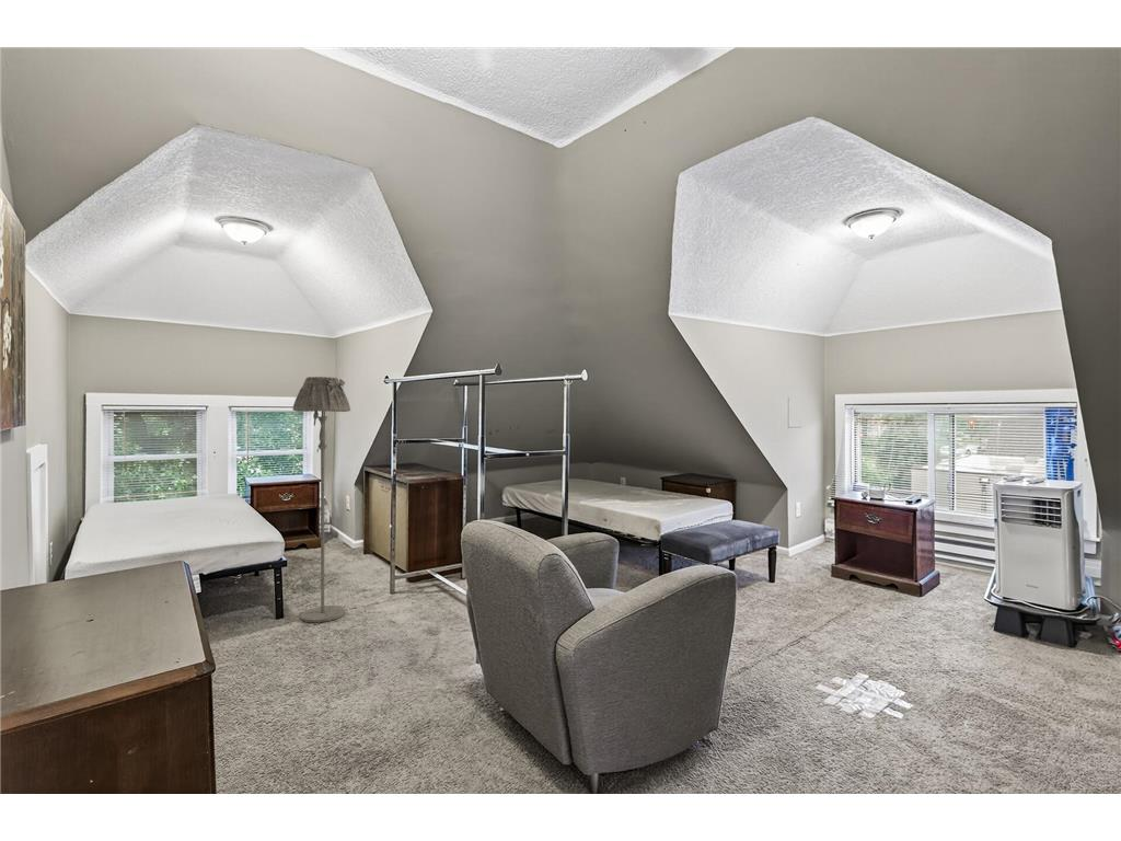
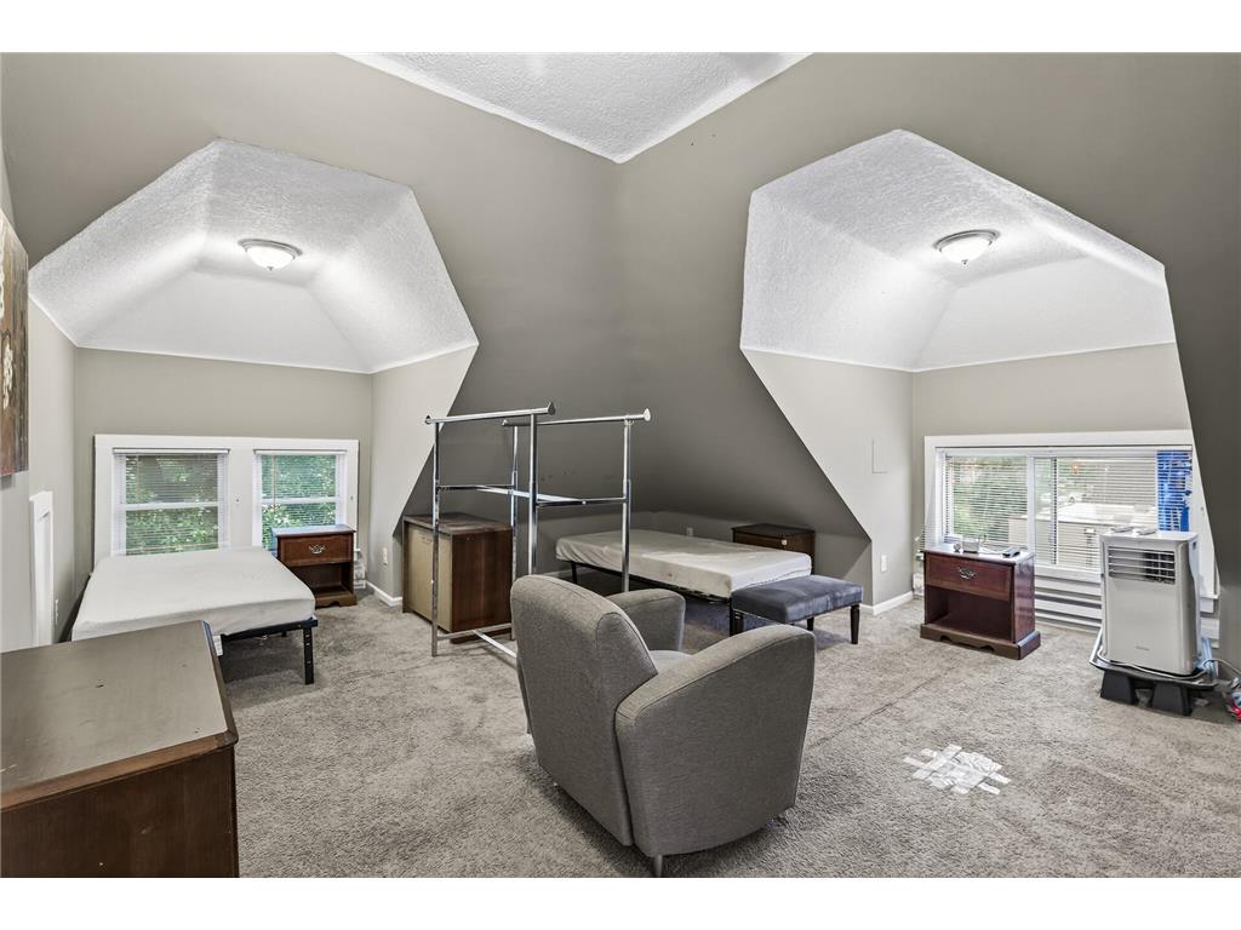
- floor lamp [291,376,351,624]
